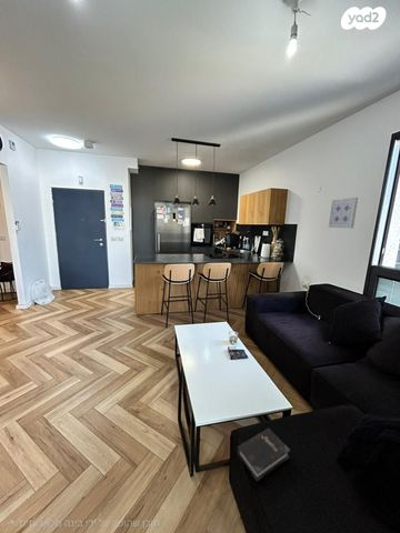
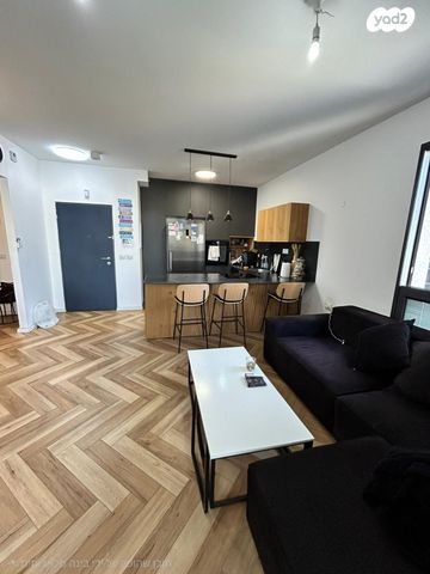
- hardback book [236,428,291,482]
- wall art [328,197,359,230]
